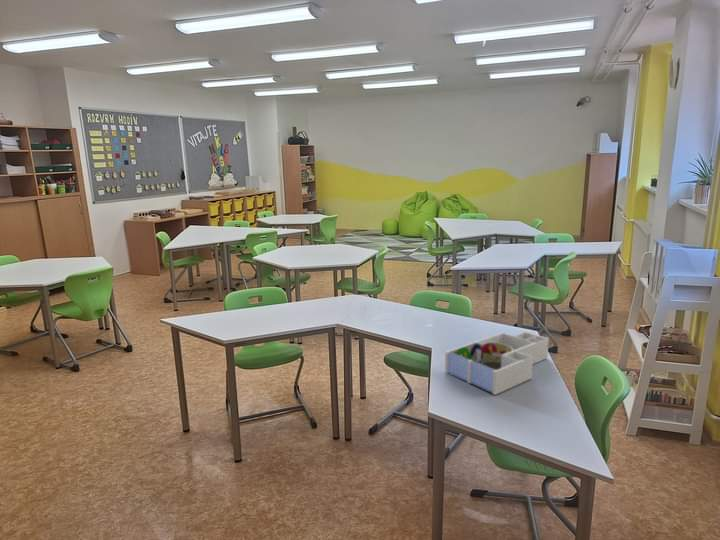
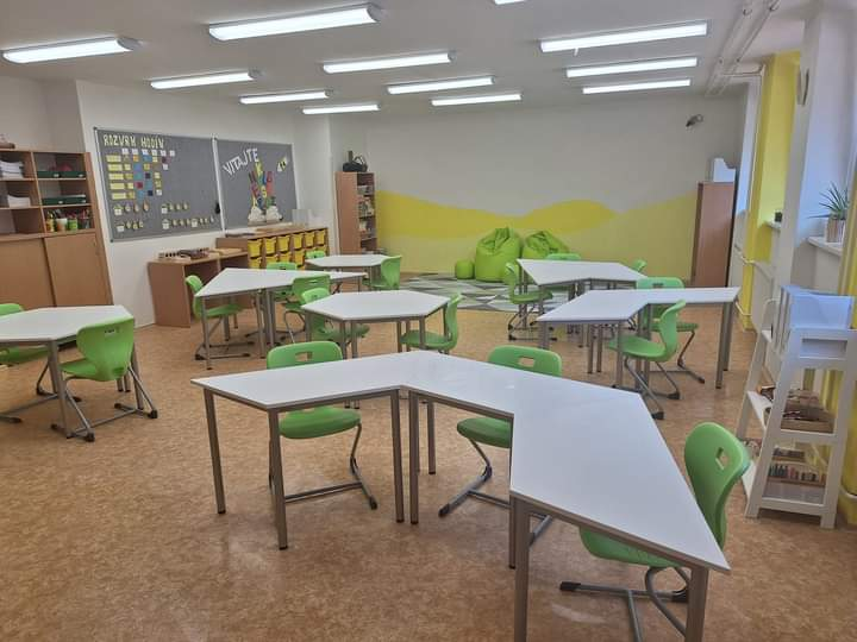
- desk organizer [444,330,550,396]
